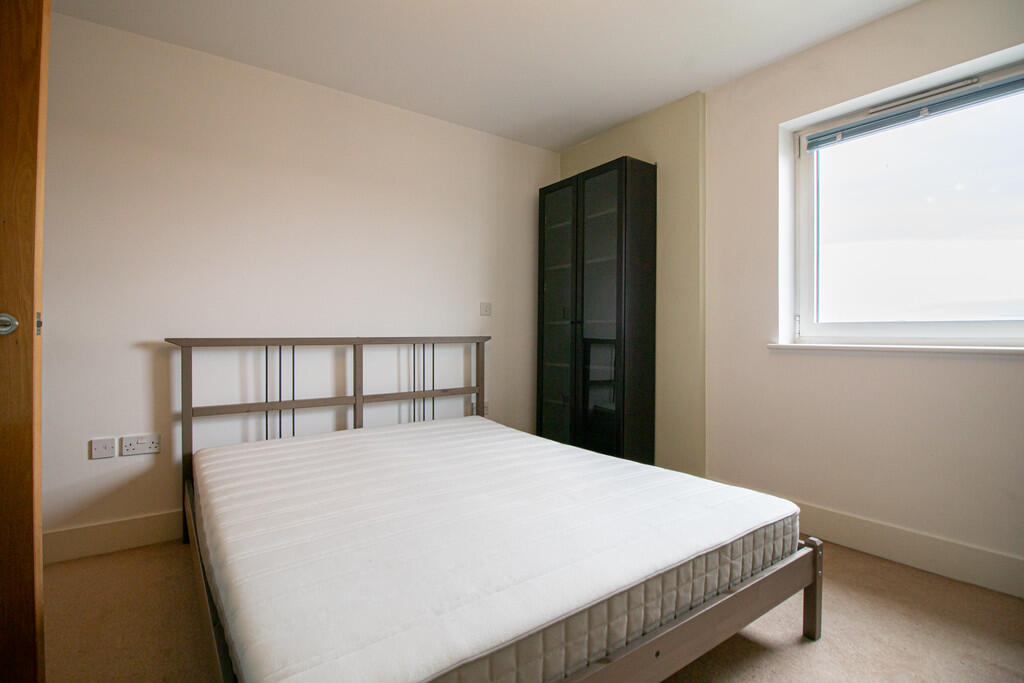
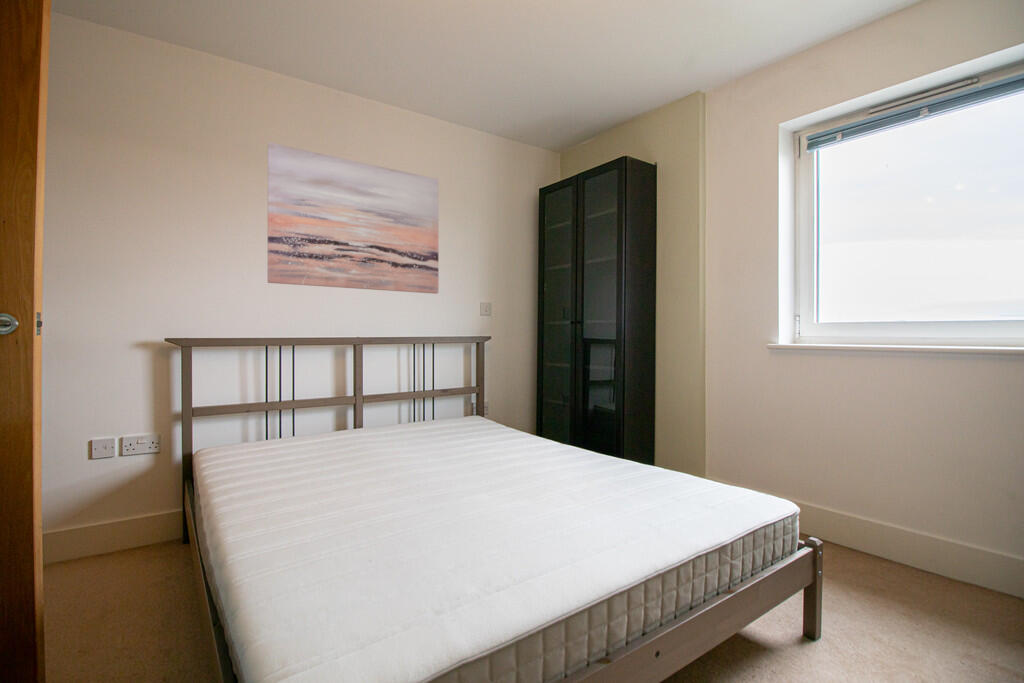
+ wall art [267,141,439,295]
